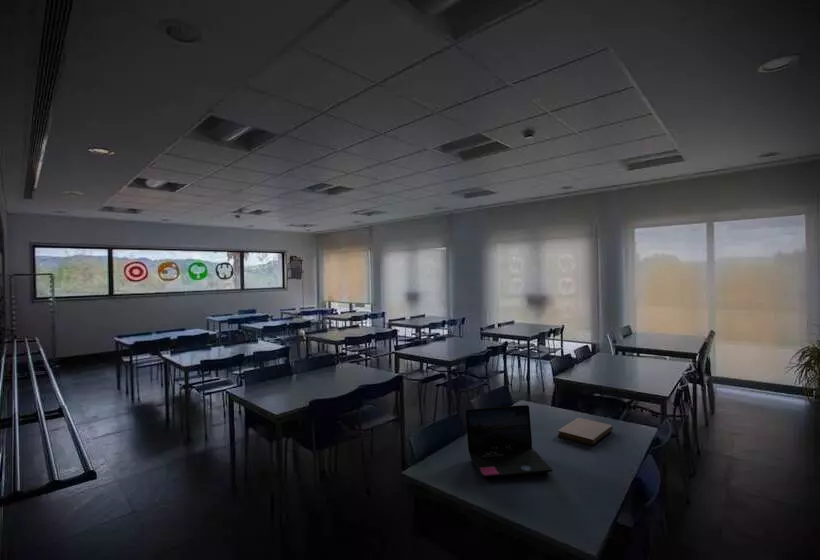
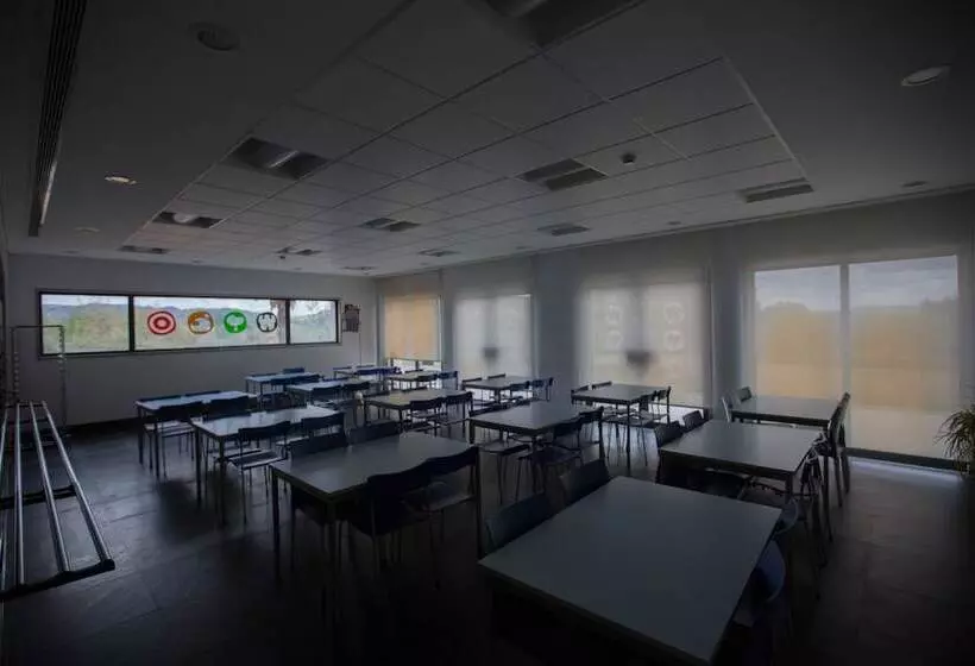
- notebook [557,417,614,446]
- laptop [465,404,554,478]
